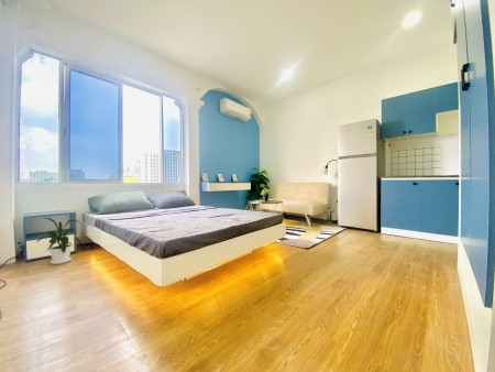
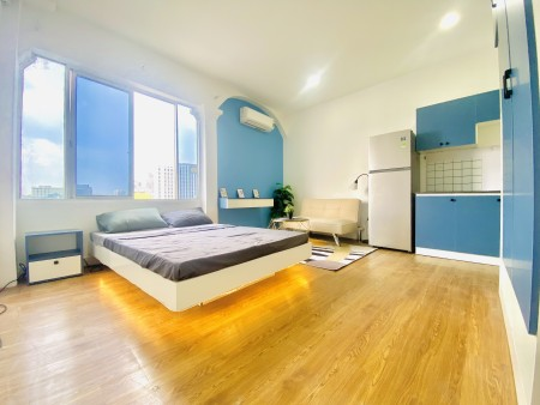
- house plant [35,217,84,265]
